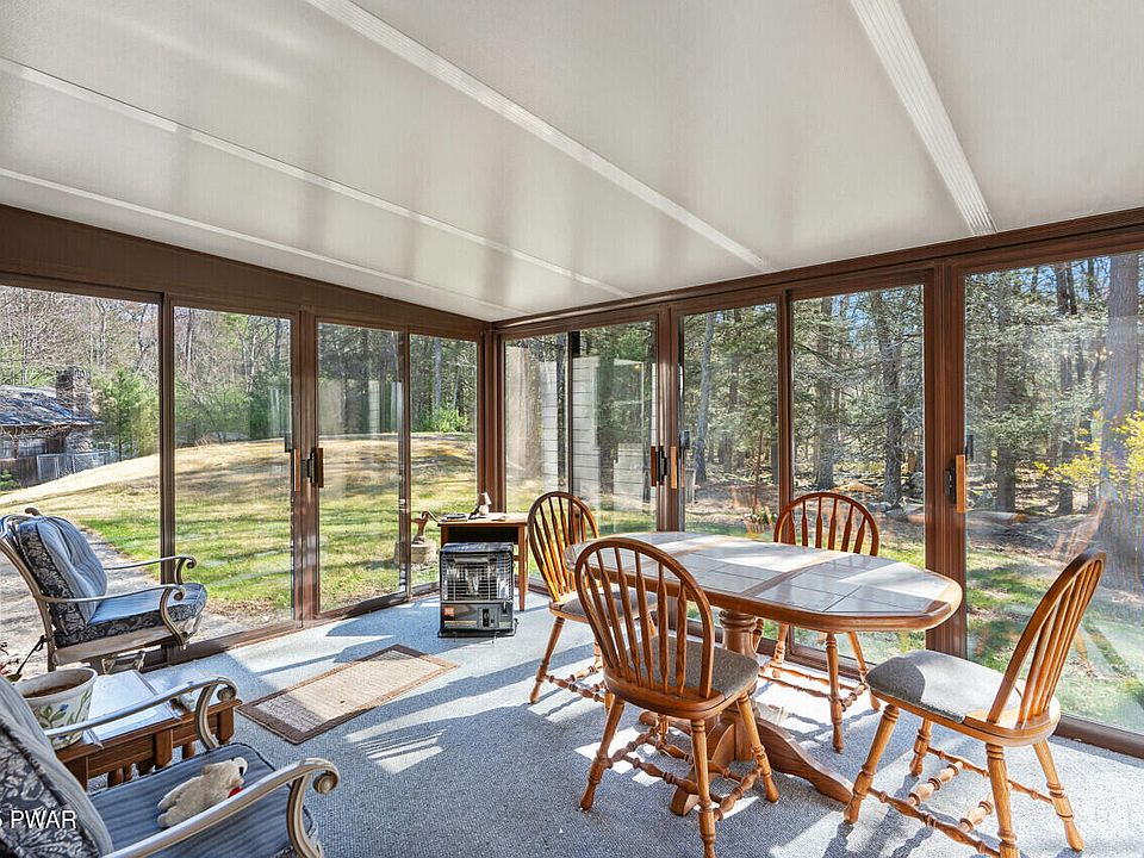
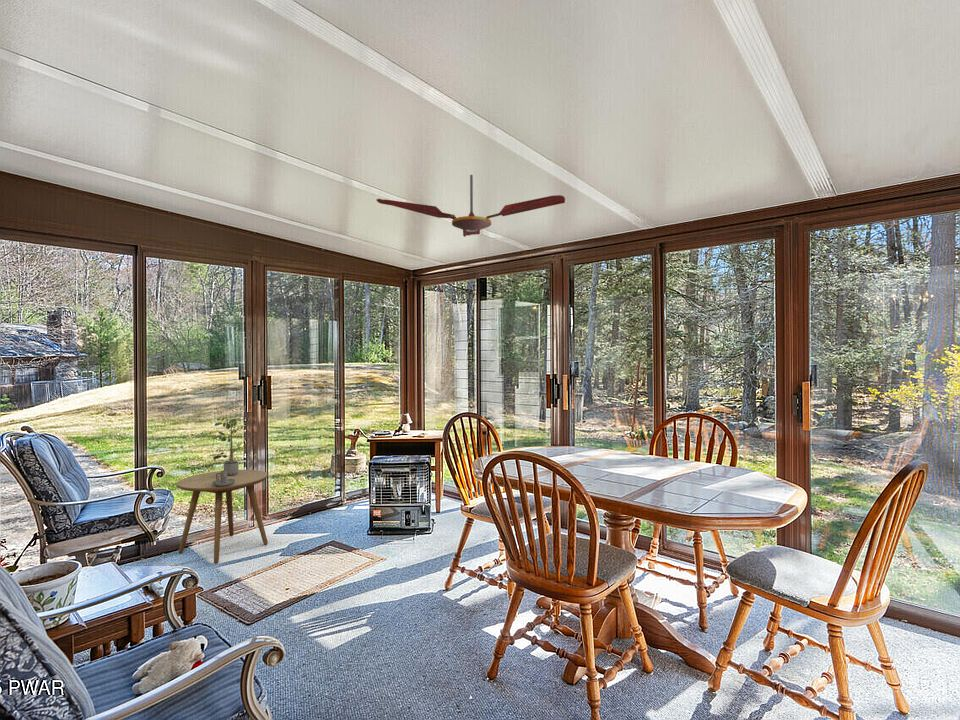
+ candle holder [212,470,235,486]
+ side table [176,469,269,564]
+ ceiling fan [376,174,566,238]
+ potted plant [208,416,246,476]
